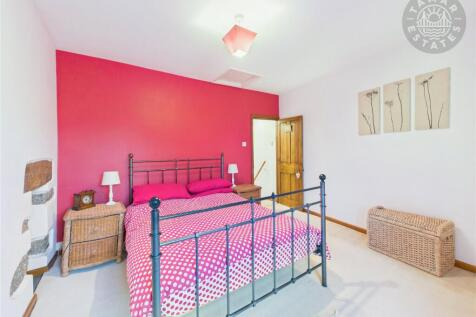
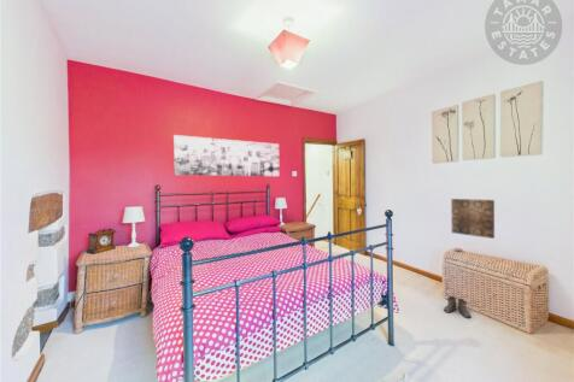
+ boots [443,295,472,319]
+ wall art [172,134,281,177]
+ wall art [450,198,496,240]
